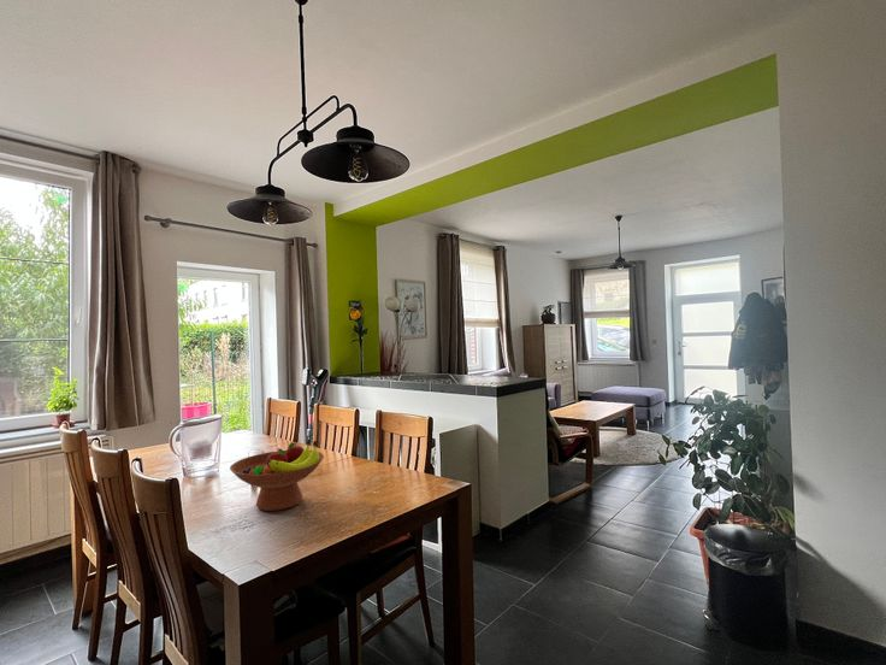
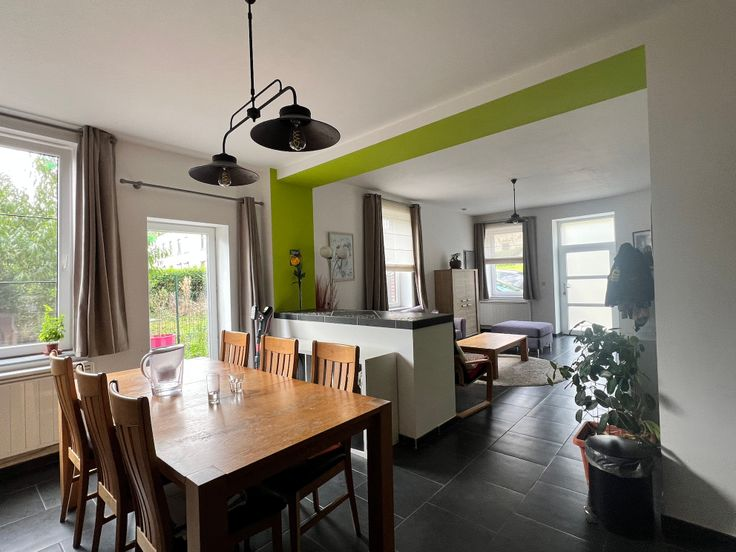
- fruit bowl [229,439,325,512]
